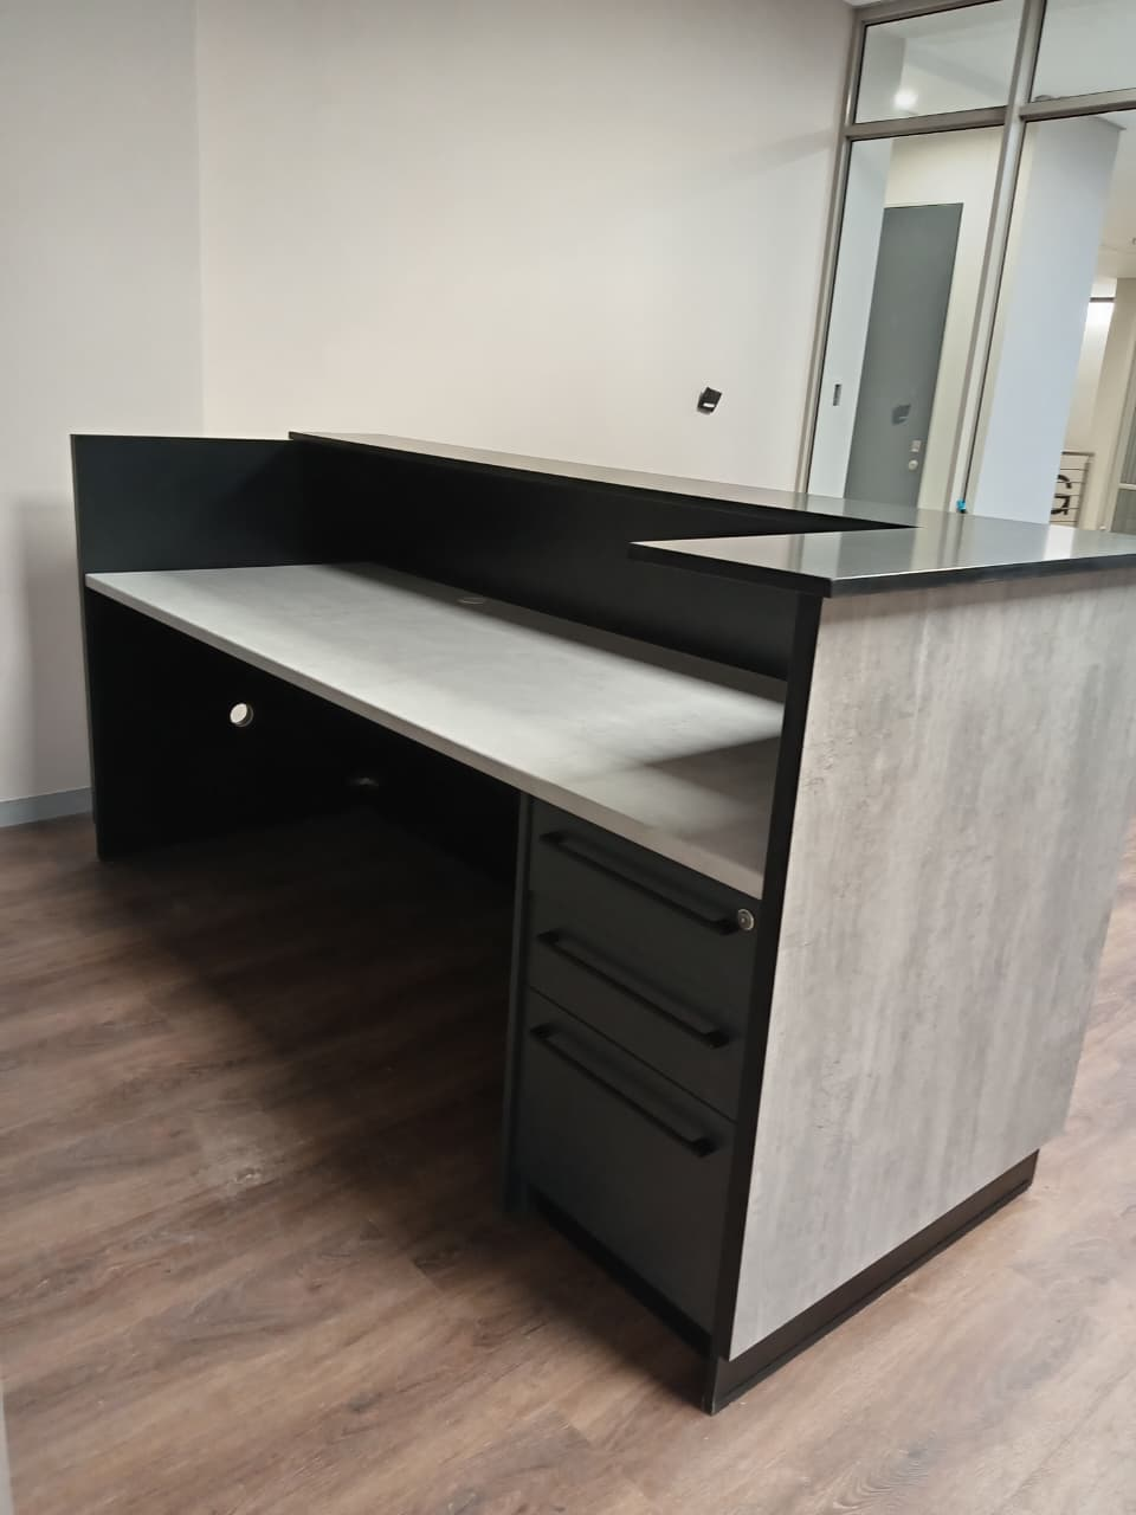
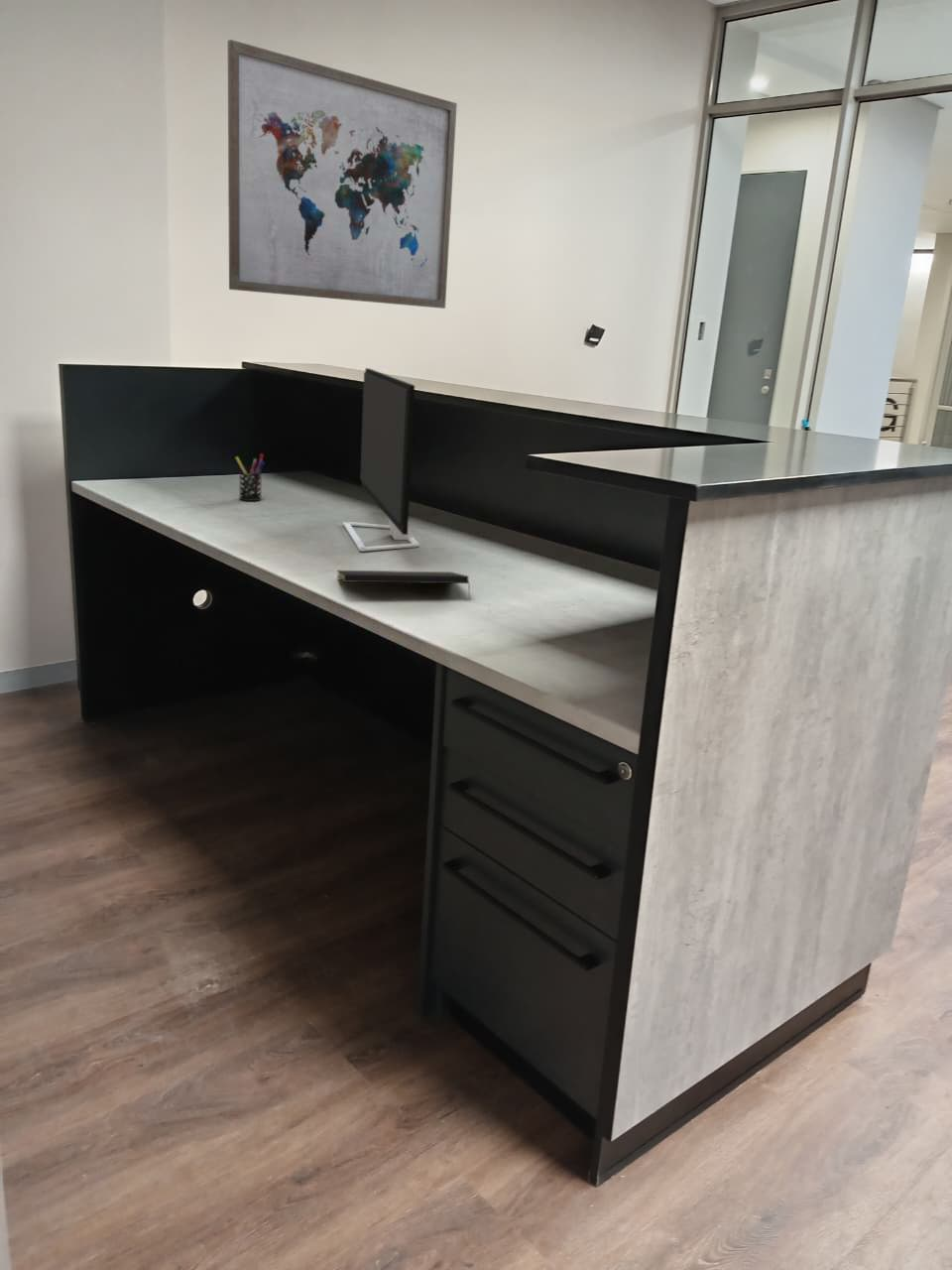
+ monitor [341,367,421,552]
+ notepad [336,570,471,600]
+ pen holder [234,452,266,502]
+ wall art [227,39,458,310]
